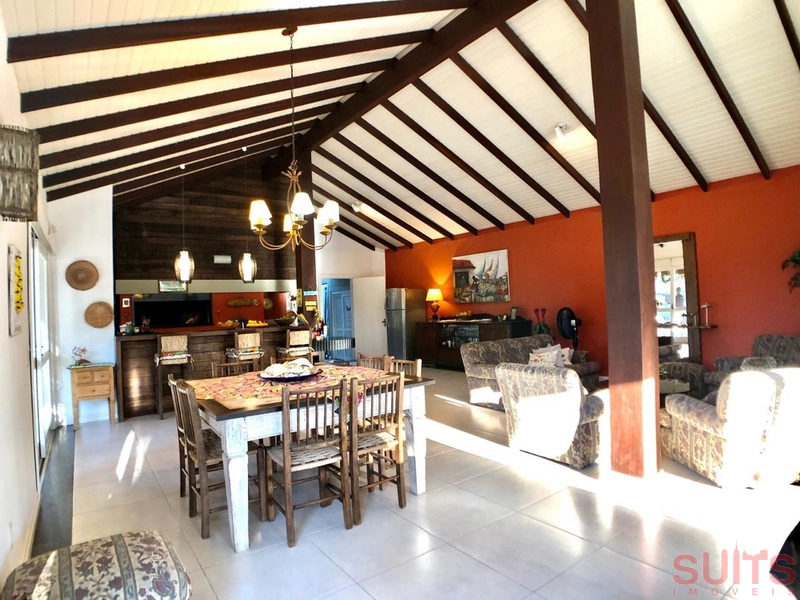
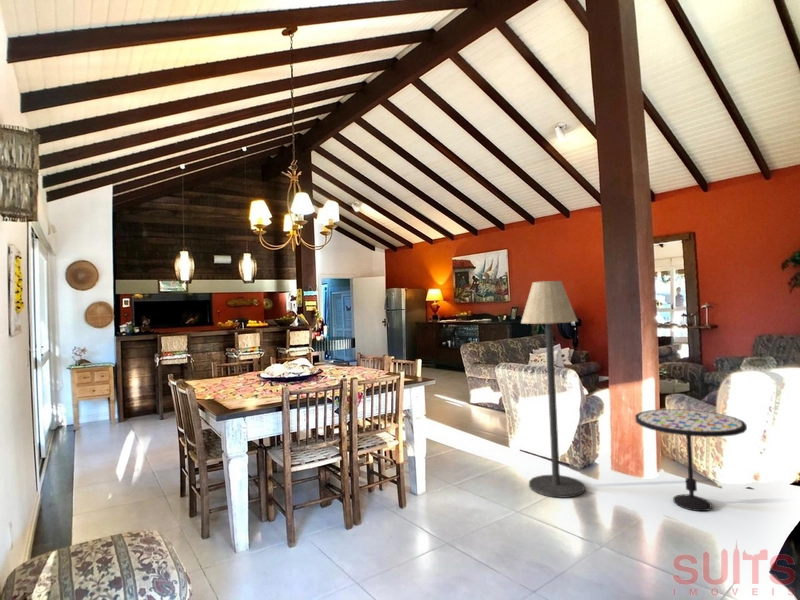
+ floor lamp [520,280,586,499]
+ side table [634,408,748,512]
